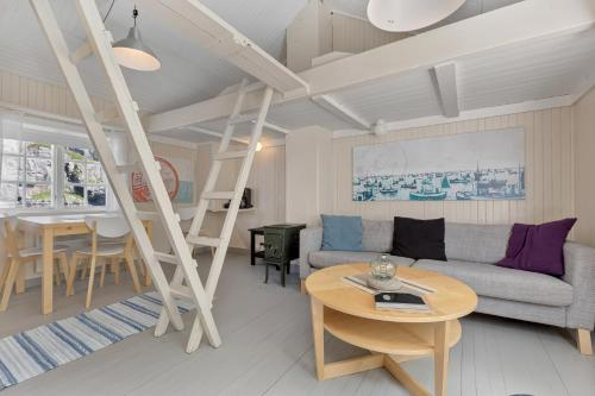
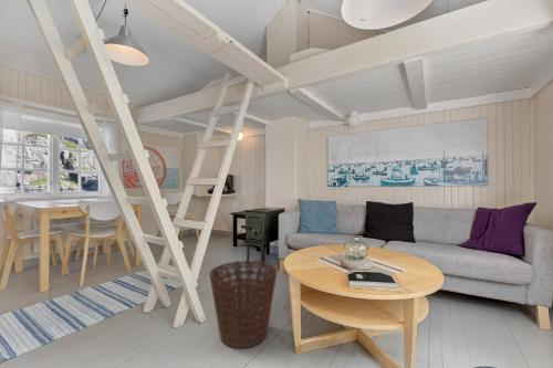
+ basket [209,260,279,350]
